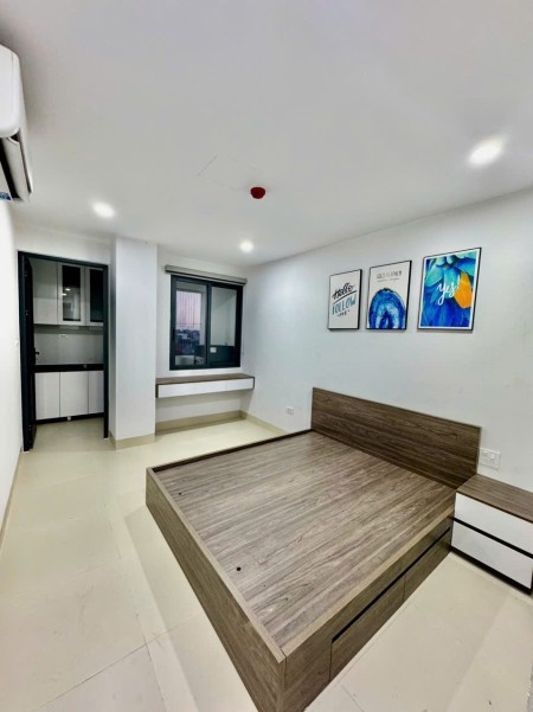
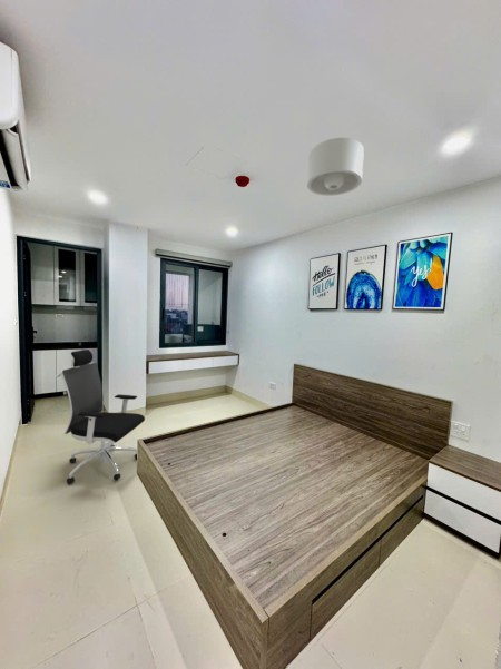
+ ceiling light [306,137,365,197]
+ office chair [55,348,146,485]
